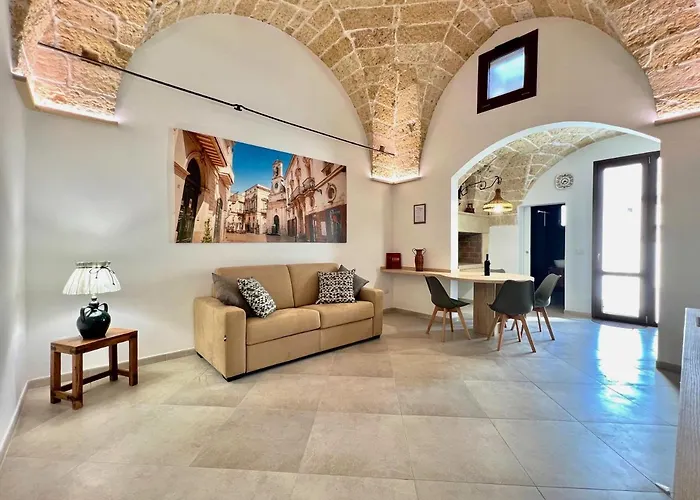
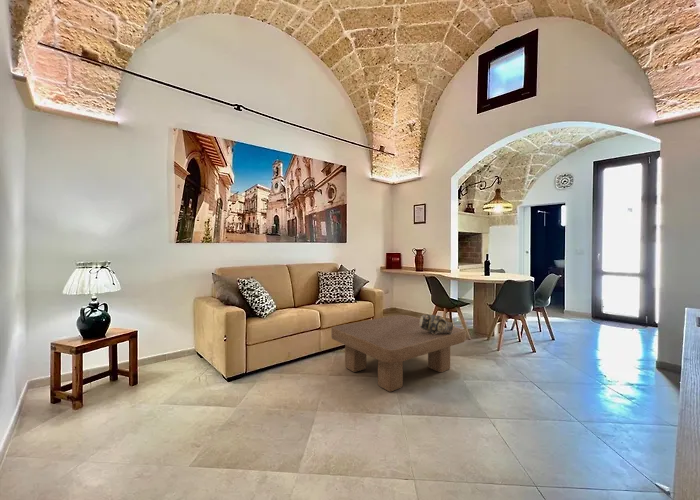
+ coffee table [330,314,467,393]
+ ceramic vessel [420,313,454,335]
